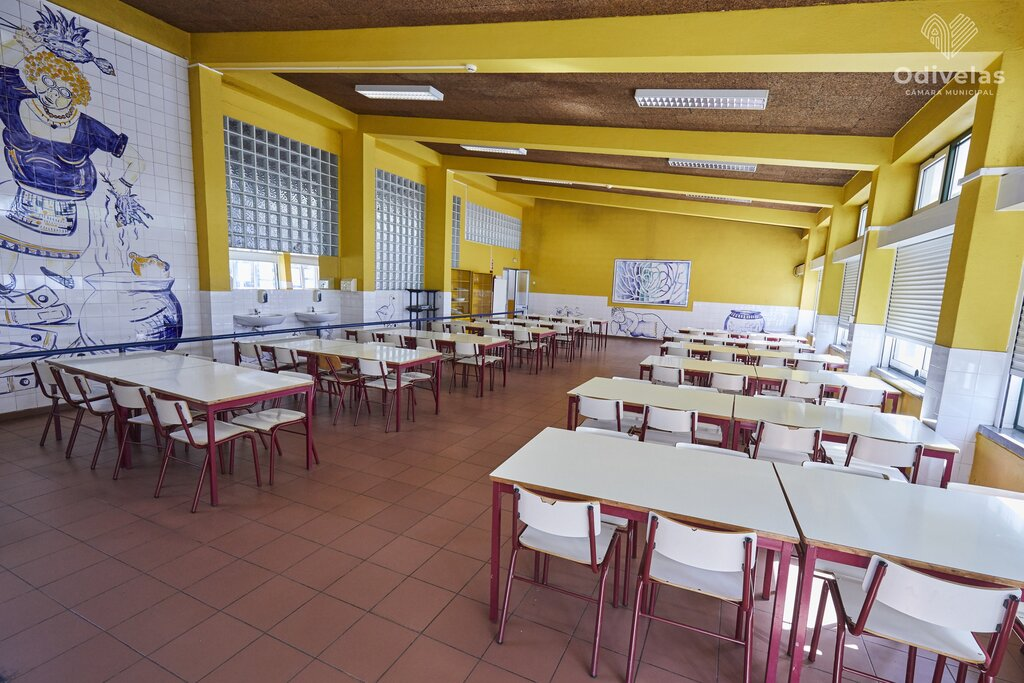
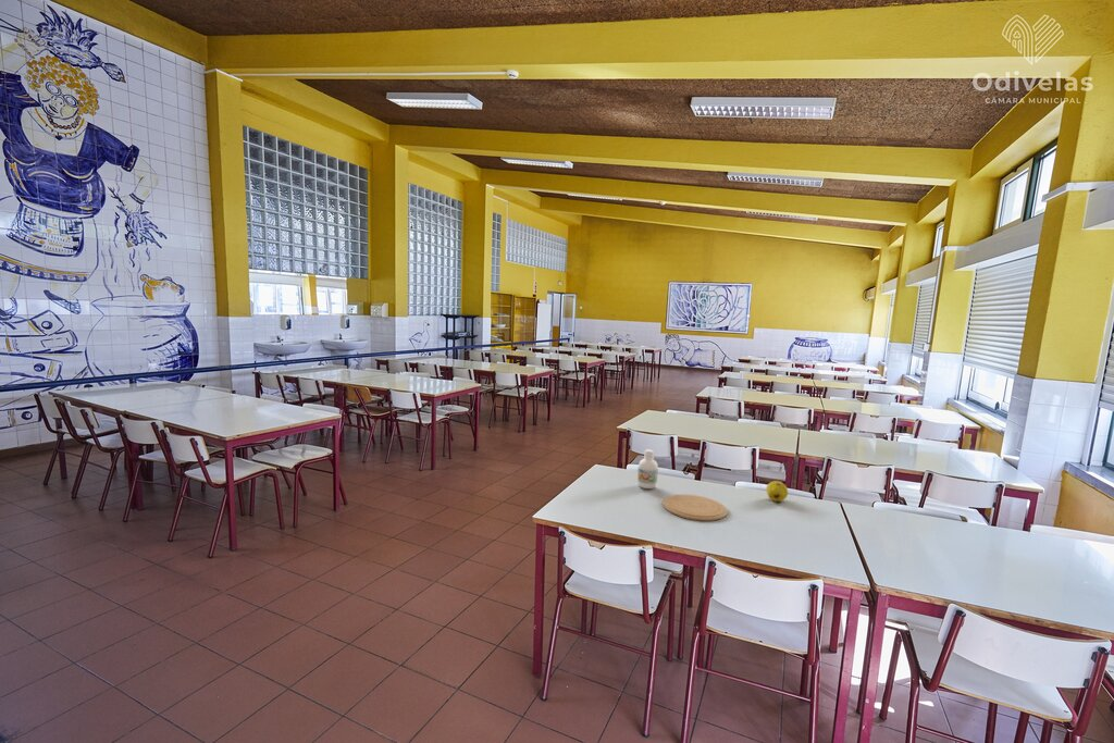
+ fruit [766,480,789,503]
+ bottle [636,448,659,490]
+ plate [661,494,729,522]
